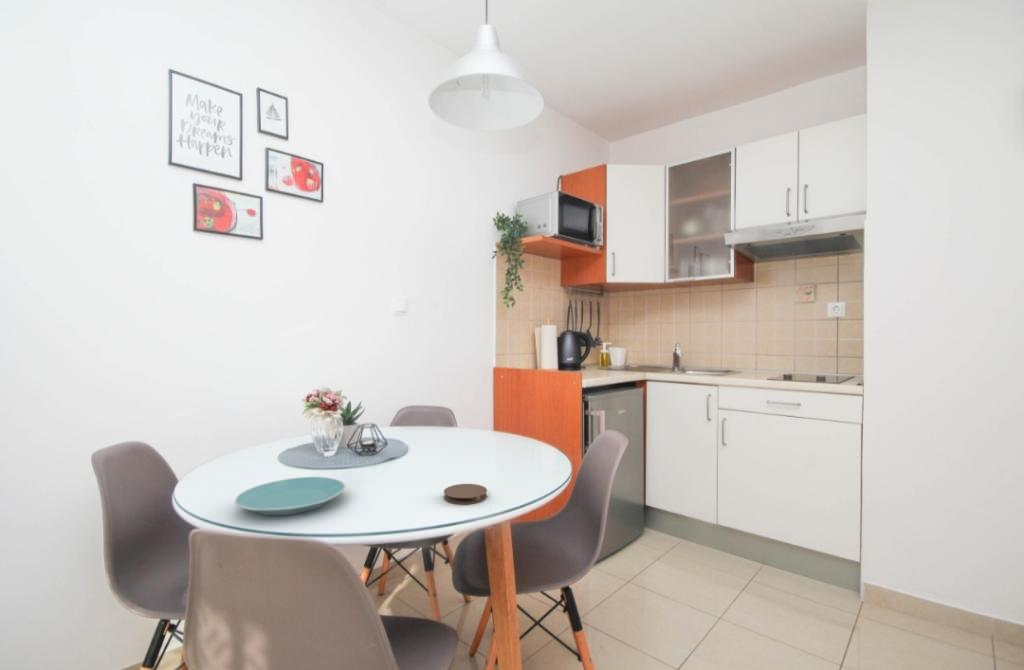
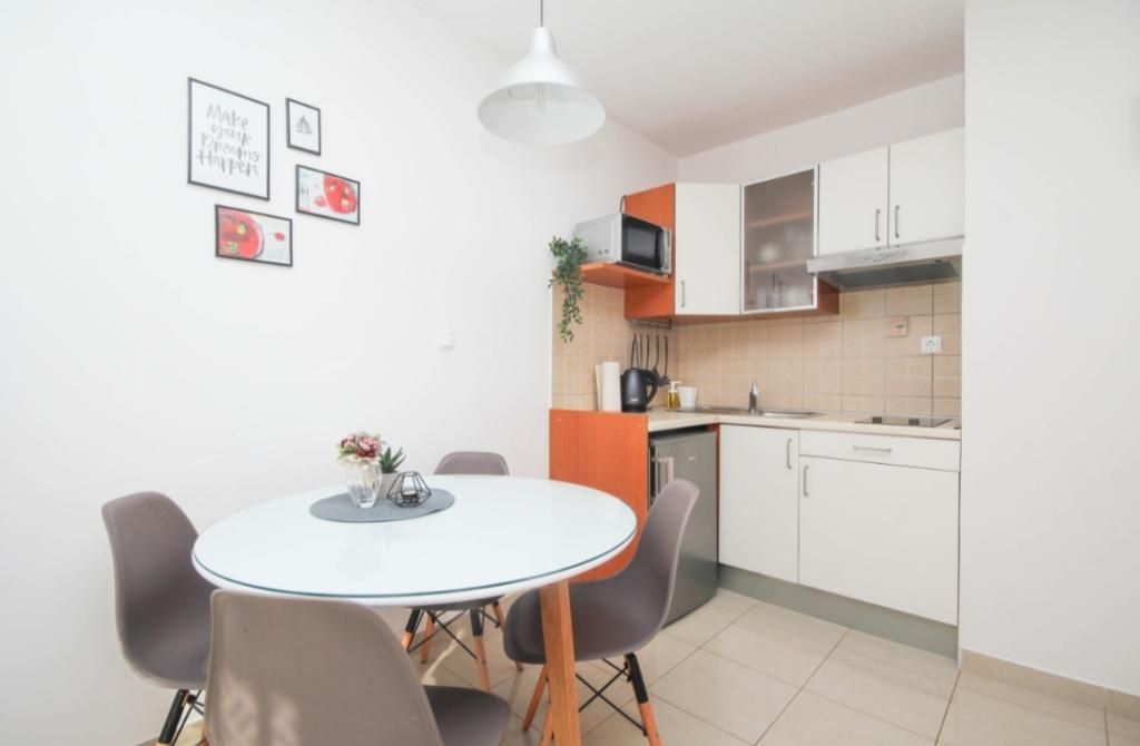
- coaster [443,483,488,505]
- plate [234,476,346,516]
